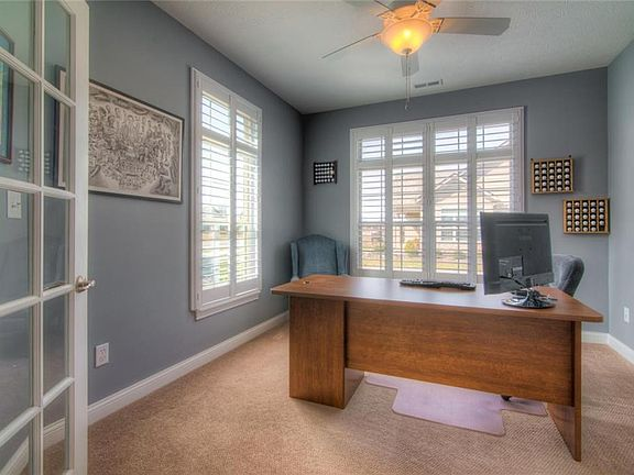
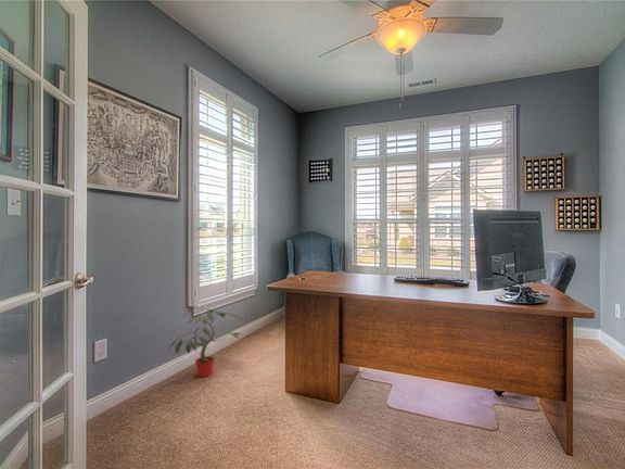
+ potted plant [168,308,244,378]
